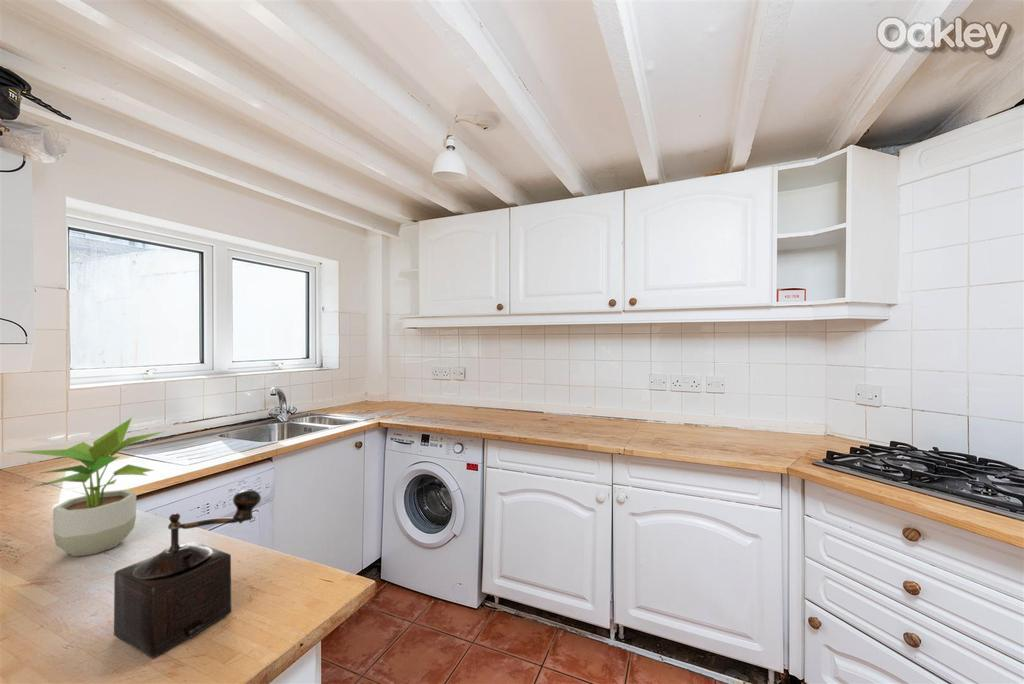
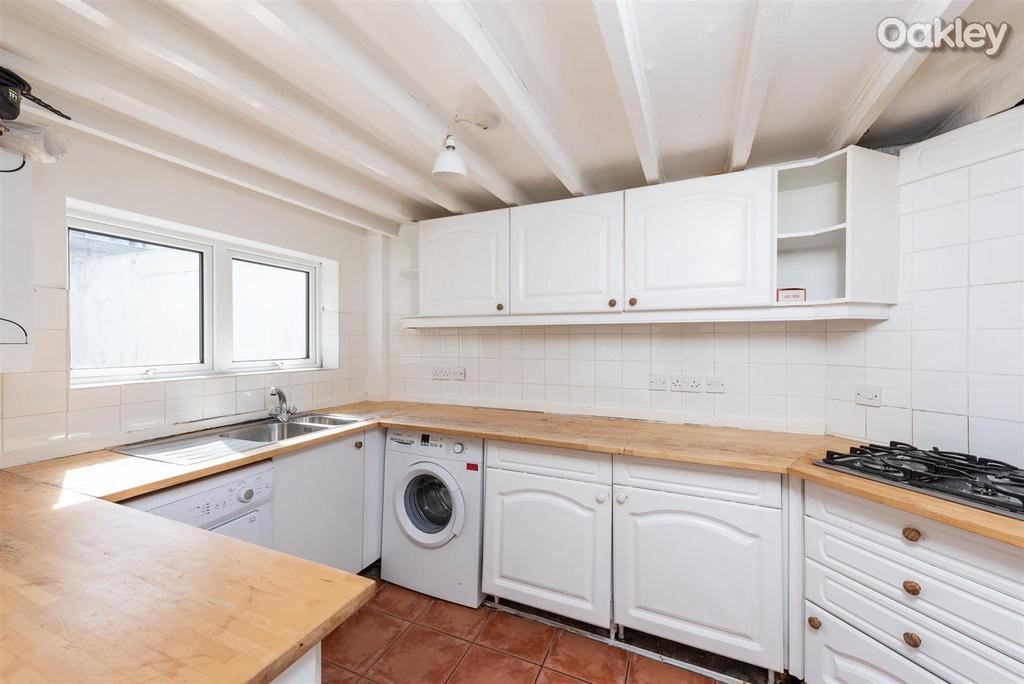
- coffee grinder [113,489,262,659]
- potted plant [12,417,166,558]
